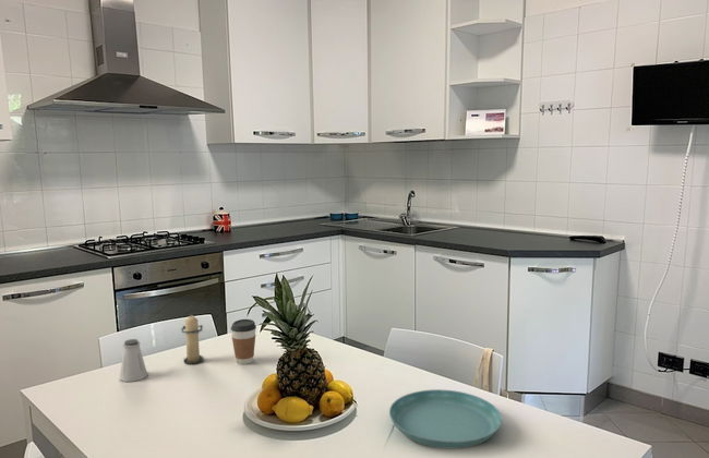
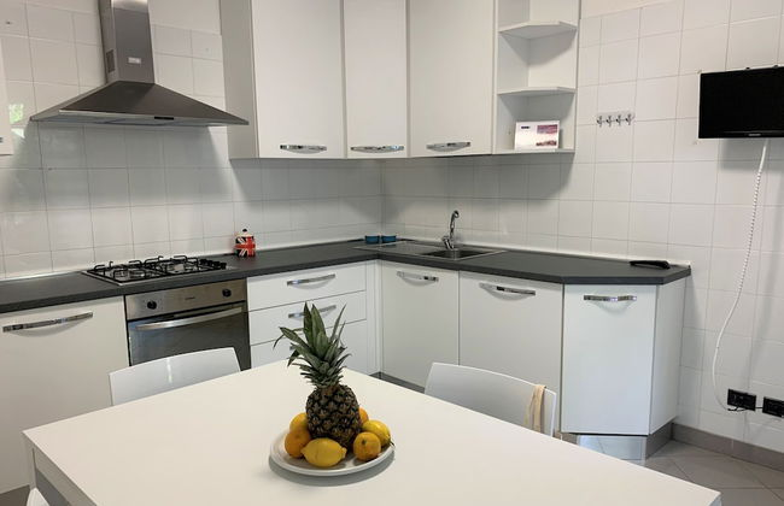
- coffee cup [230,318,257,365]
- saucer [388,388,503,450]
- saltshaker [119,338,148,383]
- candle [181,312,205,365]
